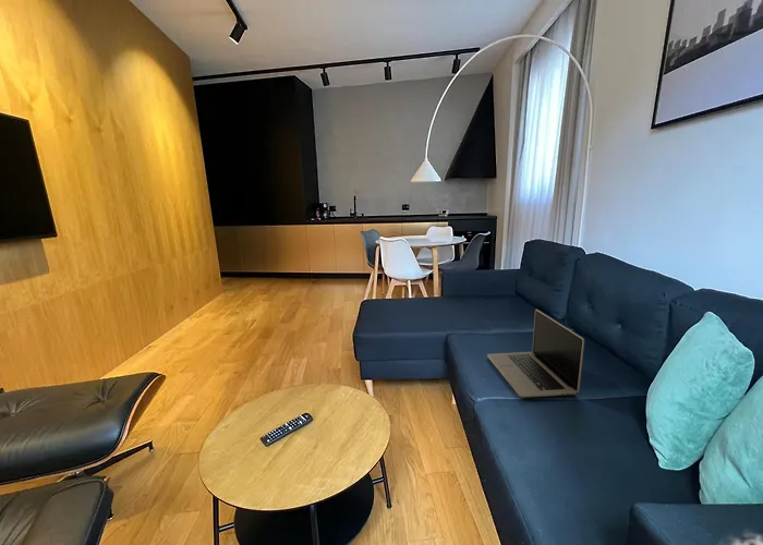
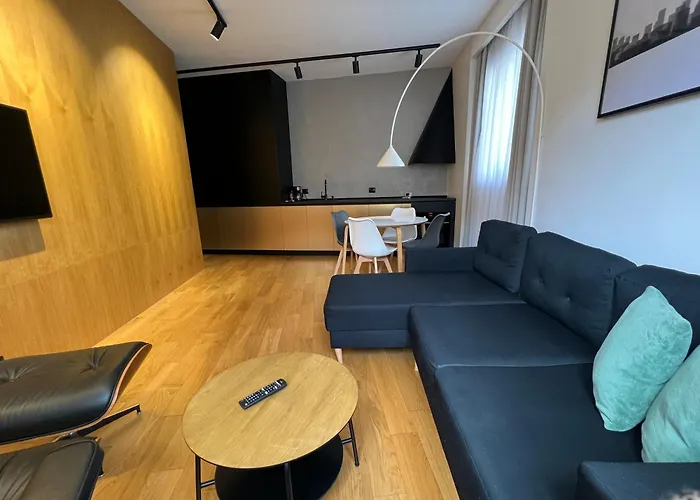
- laptop [486,308,585,399]
